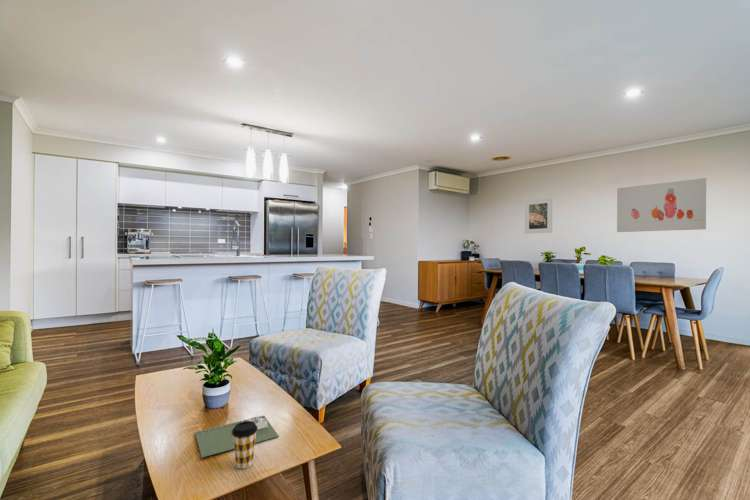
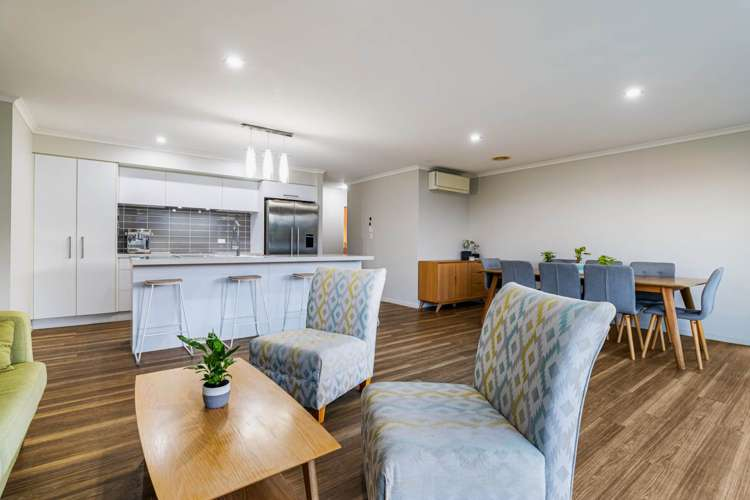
- wall art [616,177,707,233]
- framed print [524,197,554,235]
- architectural model [194,415,280,459]
- coffee cup [232,421,258,470]
